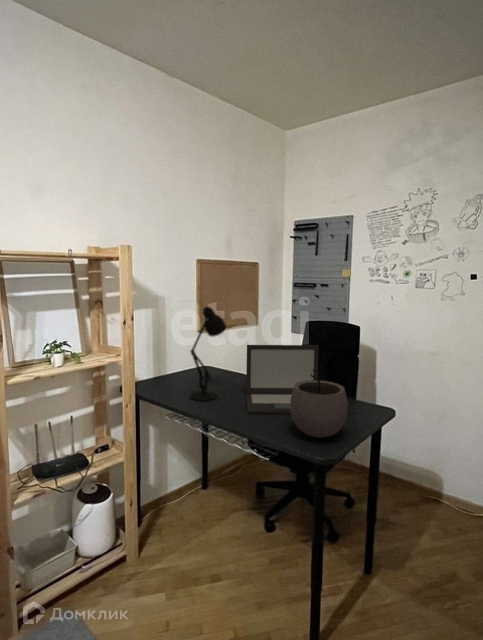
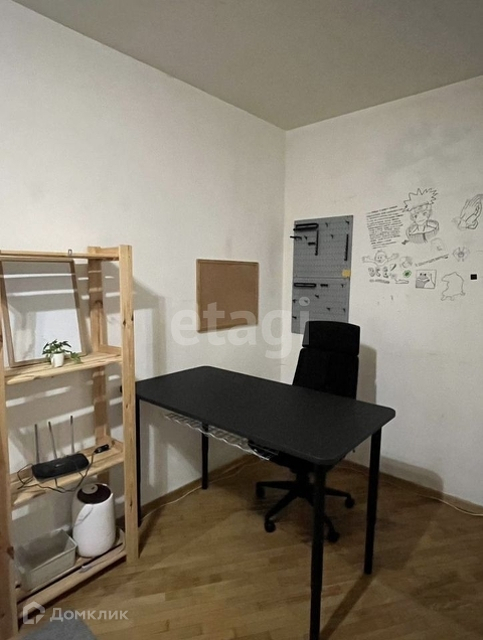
- desk lamp [189,305,227,402]
- plant pot [290,364,349,439]
- laptop [245,344,320,415]
